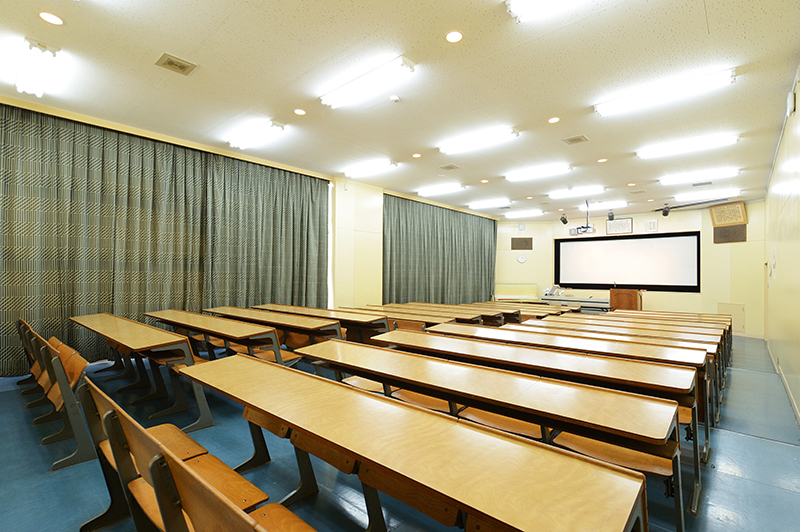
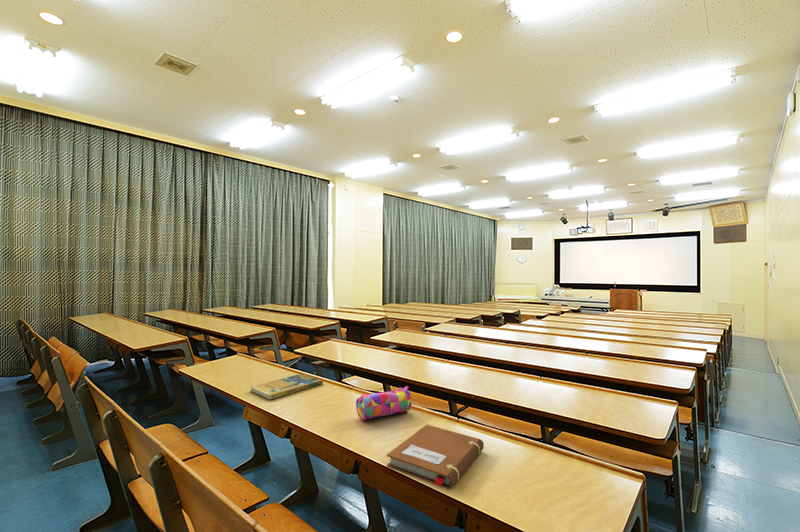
+ pencil case [355,385,412,421]
+ booklet [249,373,324,400]
+ notebook [386,424,485,490]
